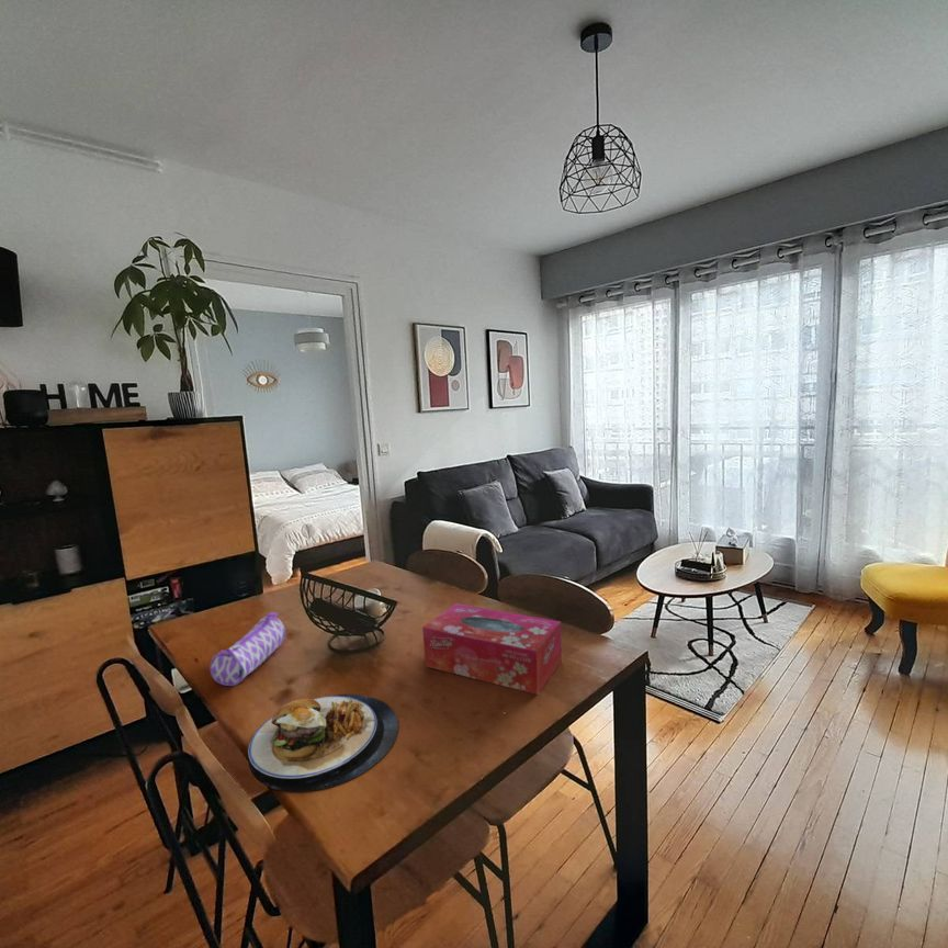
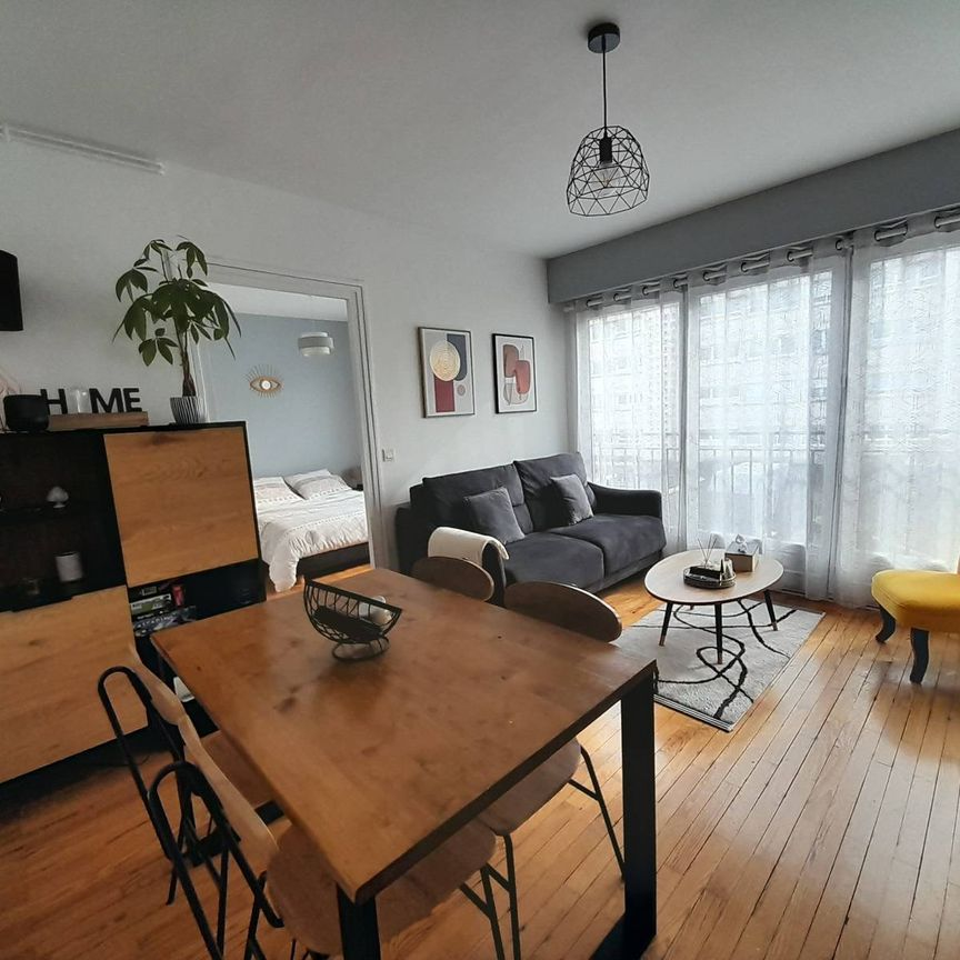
- pencil case [208,611,286,687]
- tissue box [421,602,563,696]
- plate [247,693,399,793]
